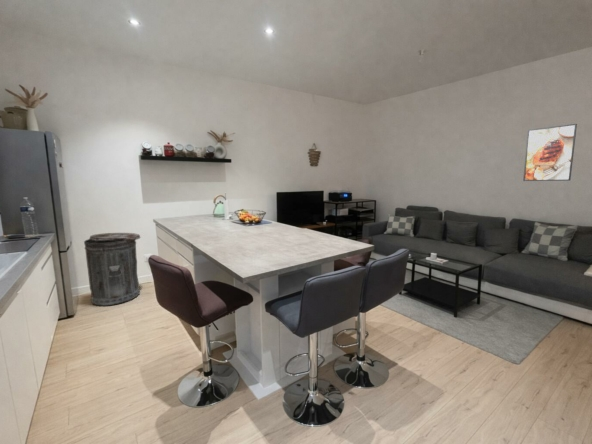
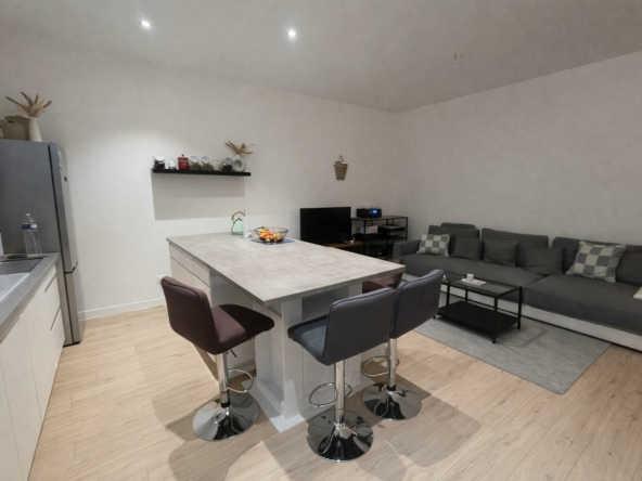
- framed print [522,123,578,182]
- trash can lid [83,232,142,307]
